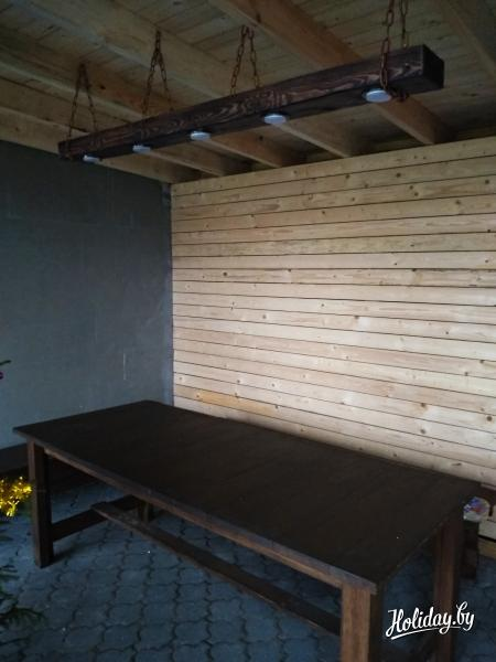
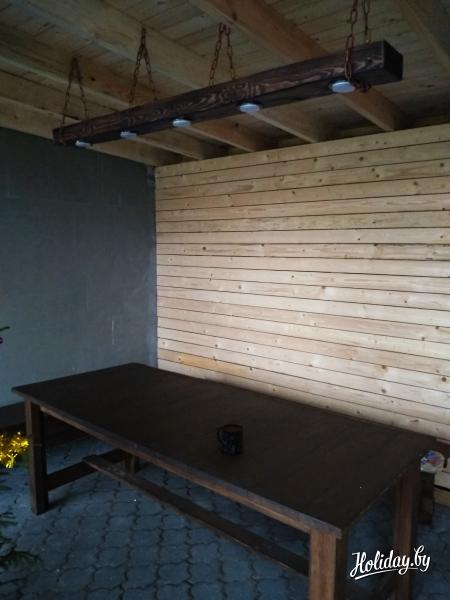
+ mug [216,423,244,456]
